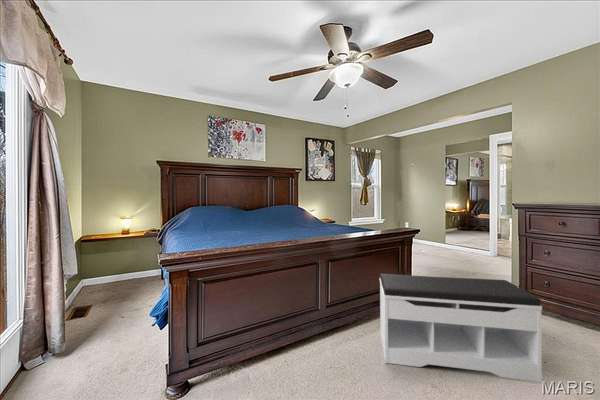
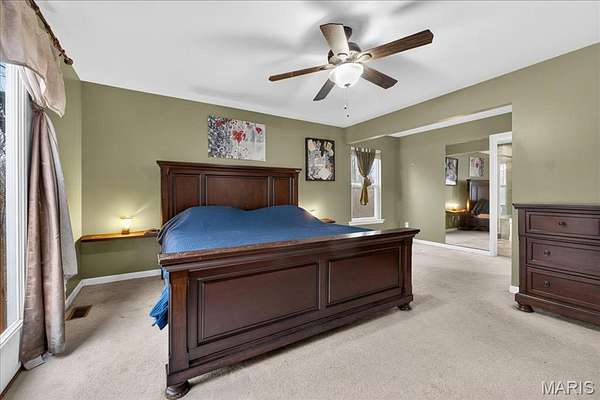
- bench [379,273,543,383]
